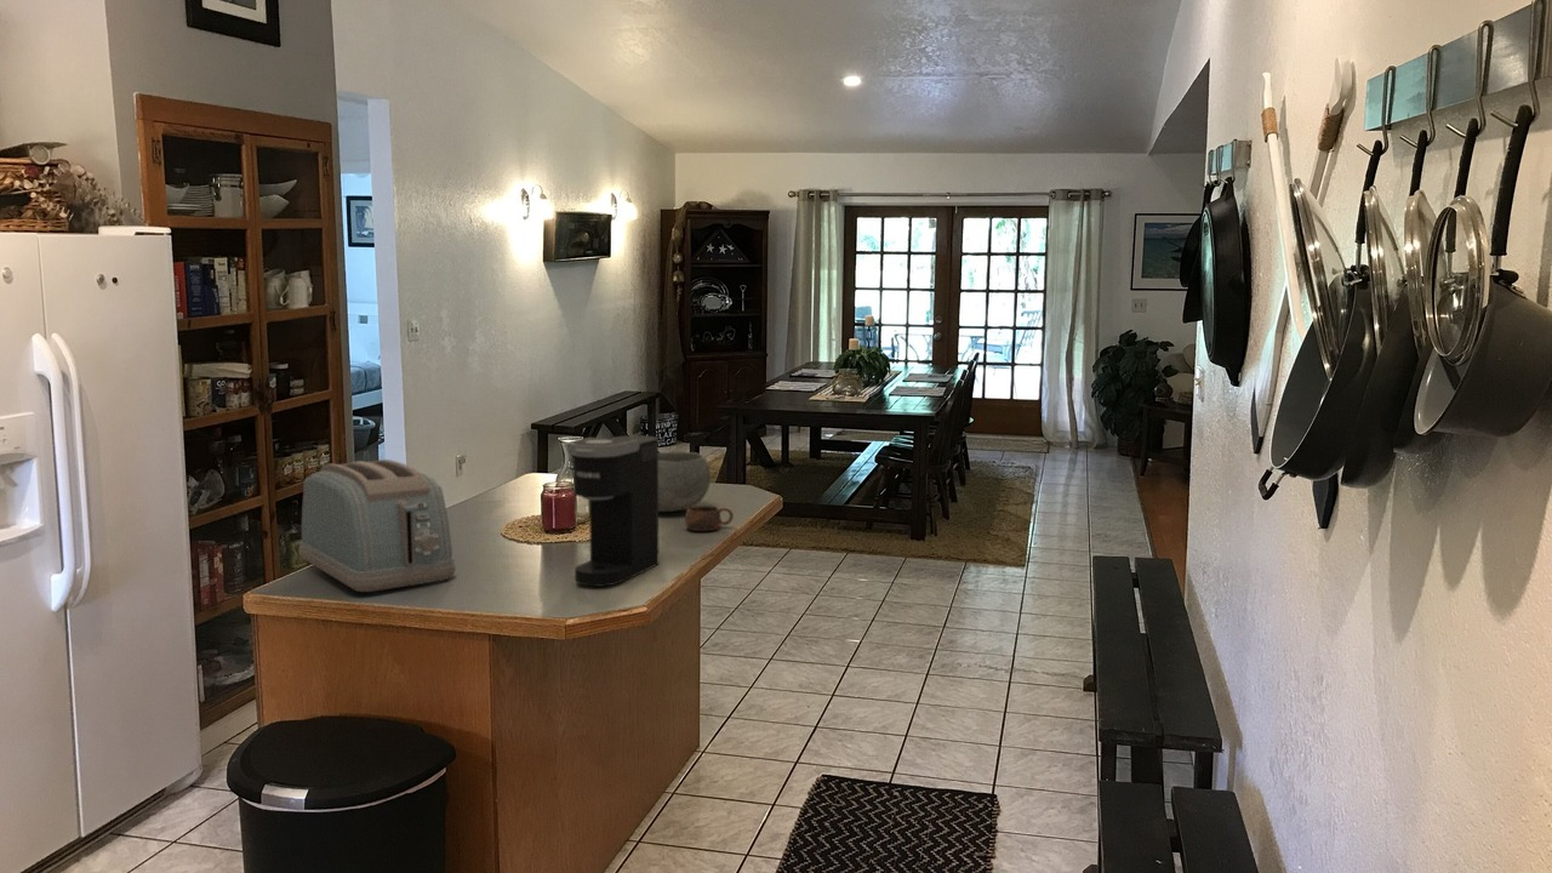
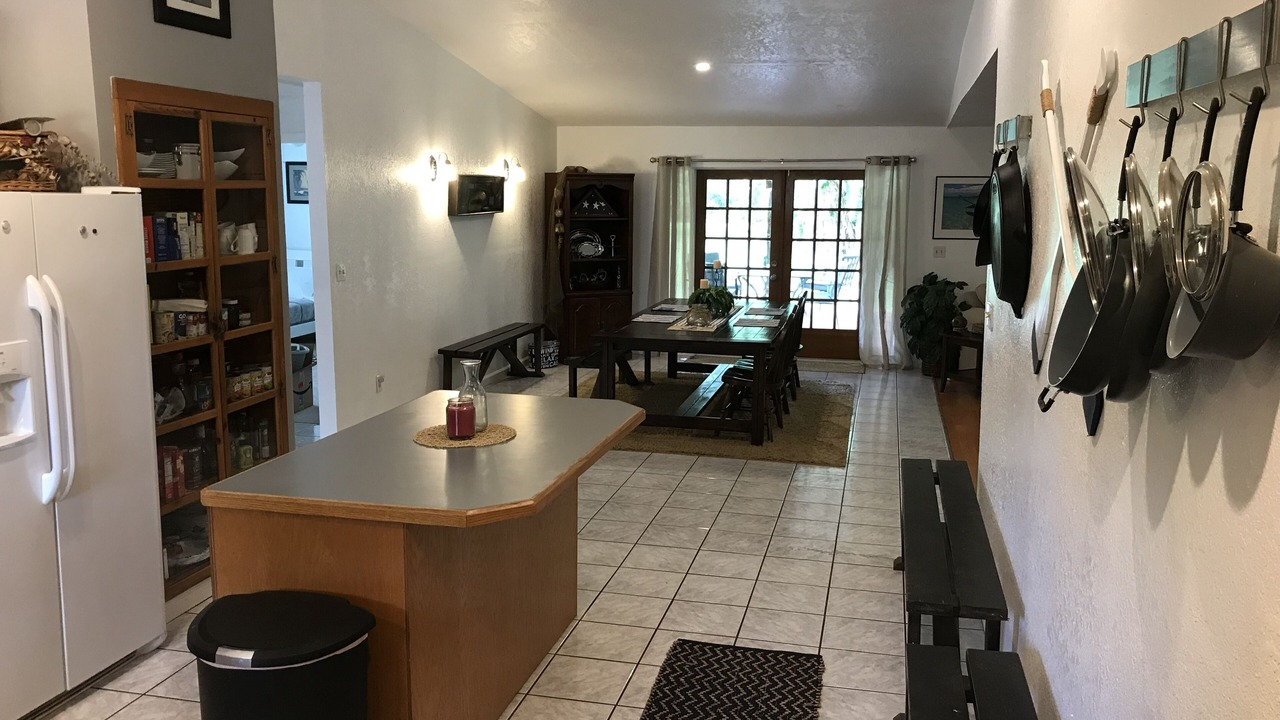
- coffee maker [570,434,660,587]
- cup [684,504,735,532]
- toaster [298,458,457,593]
- bowl [658,451,712,513]
